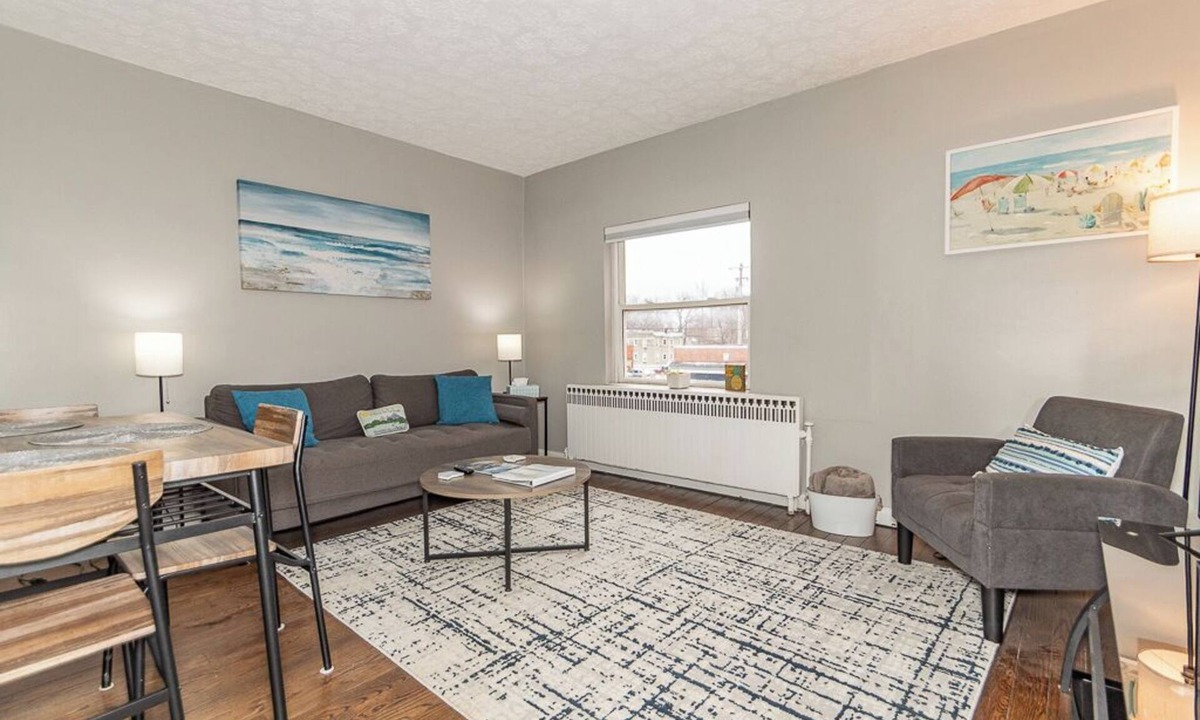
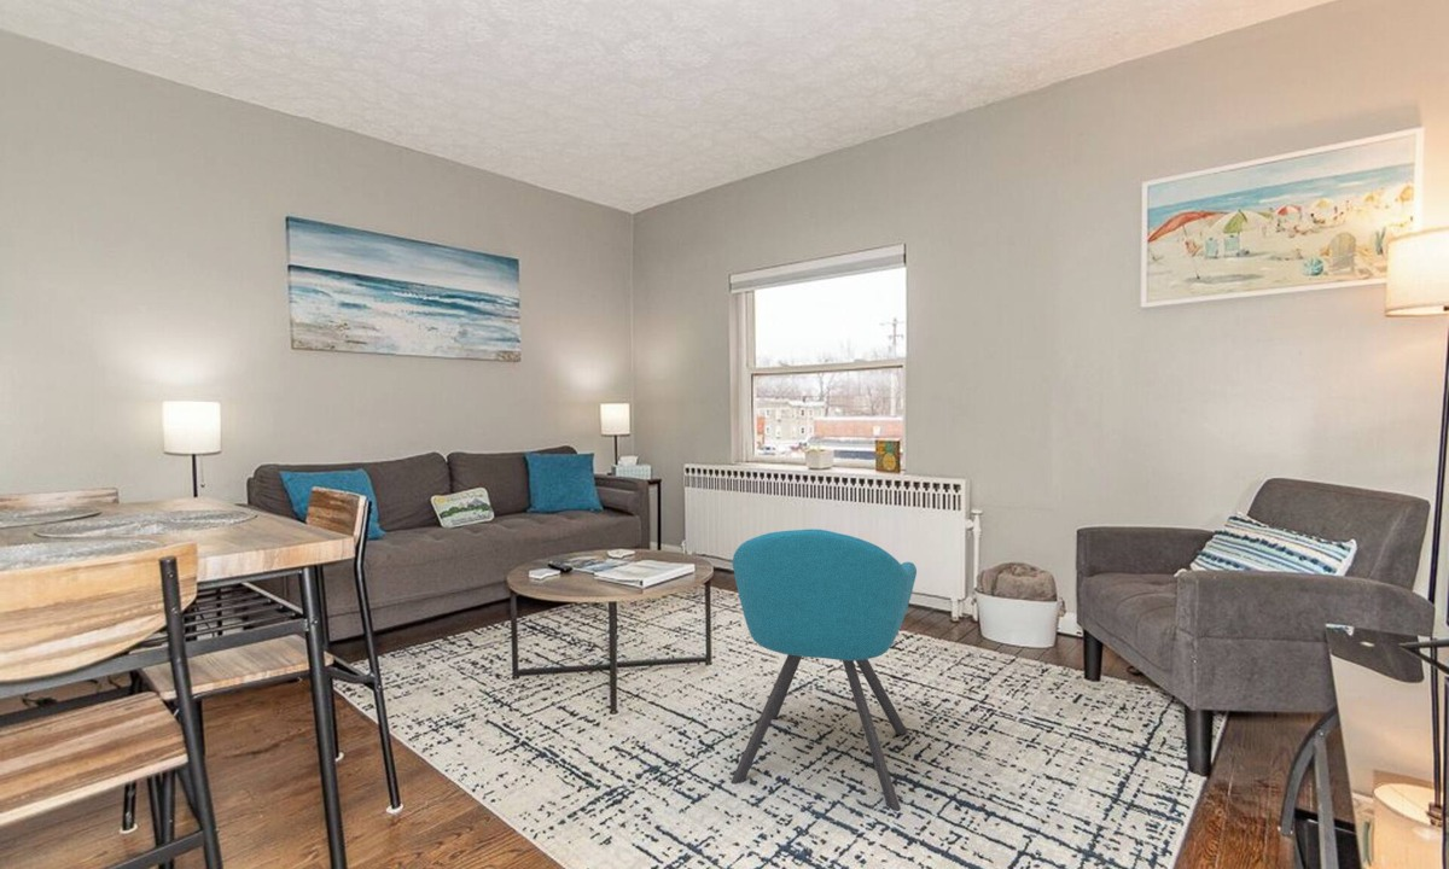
+ chair [729,529,918,812]
